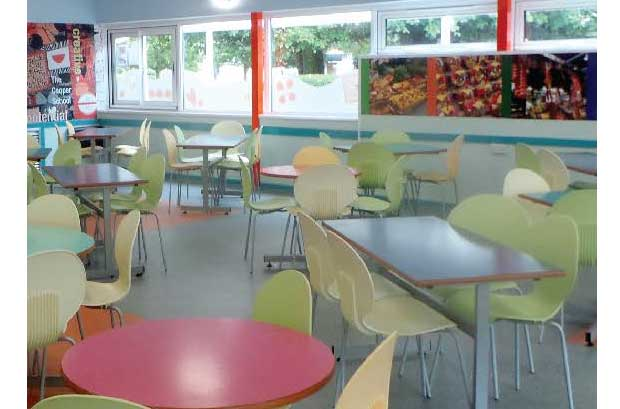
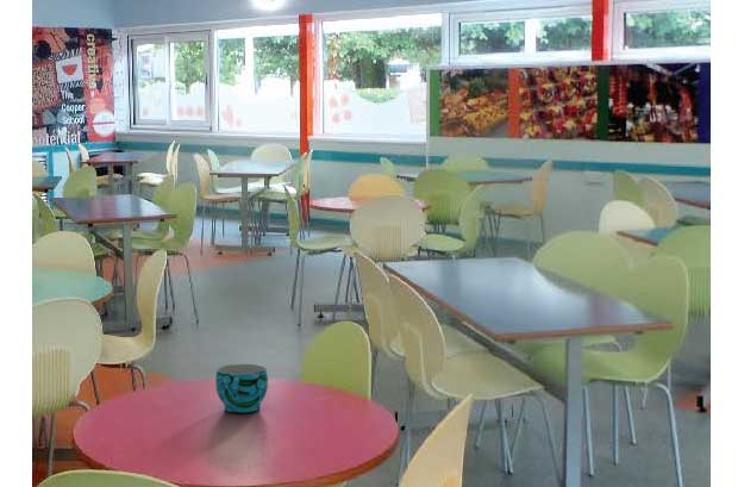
+ cup [214,363,269,413]
